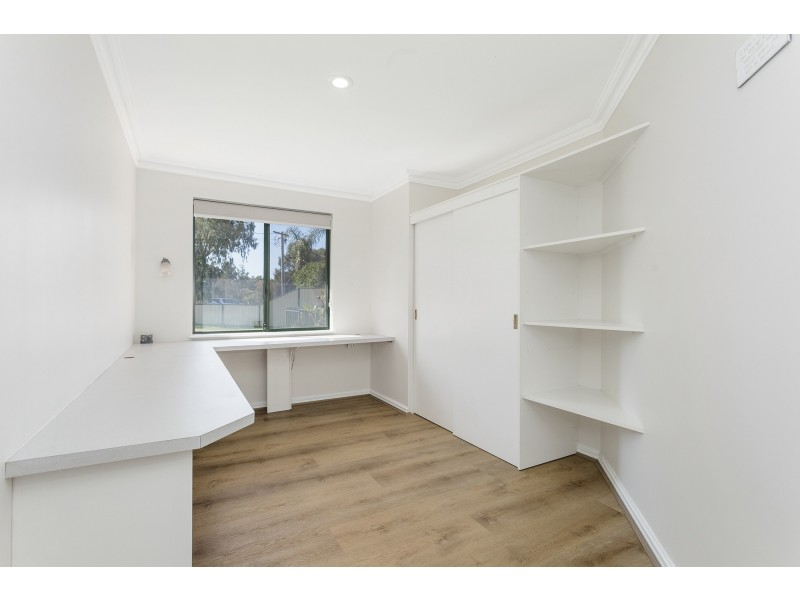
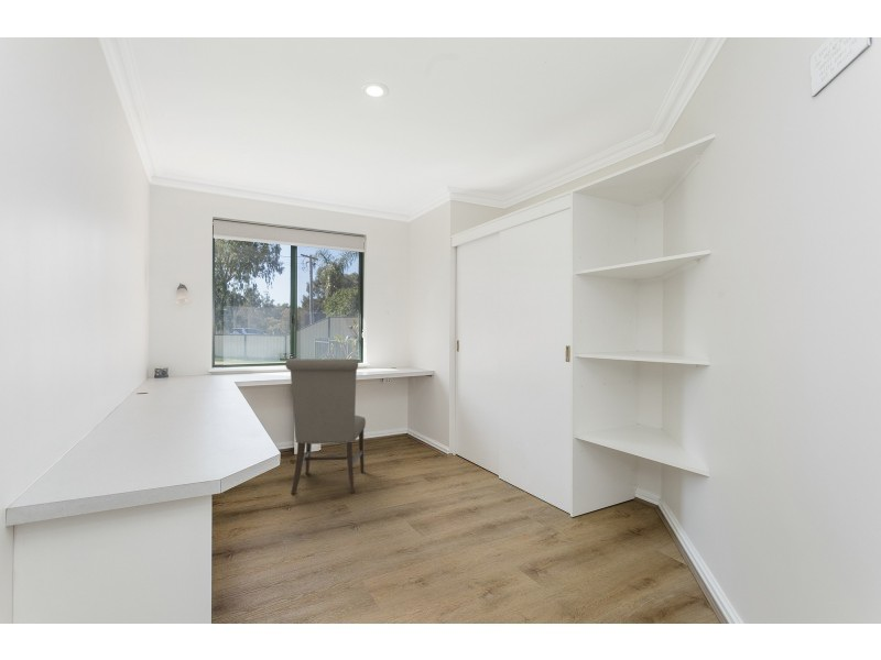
+ chair [284,358,367,495]
